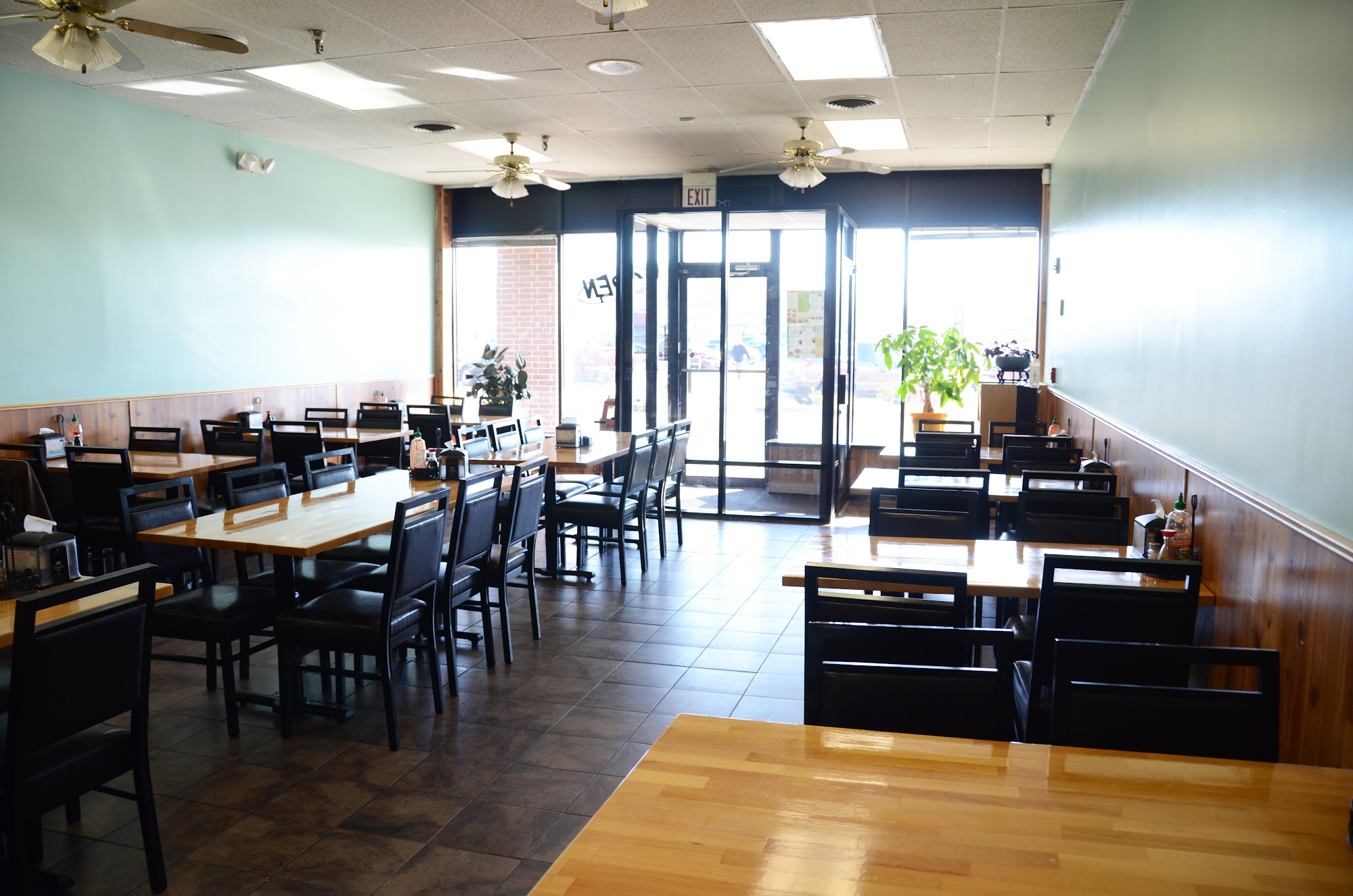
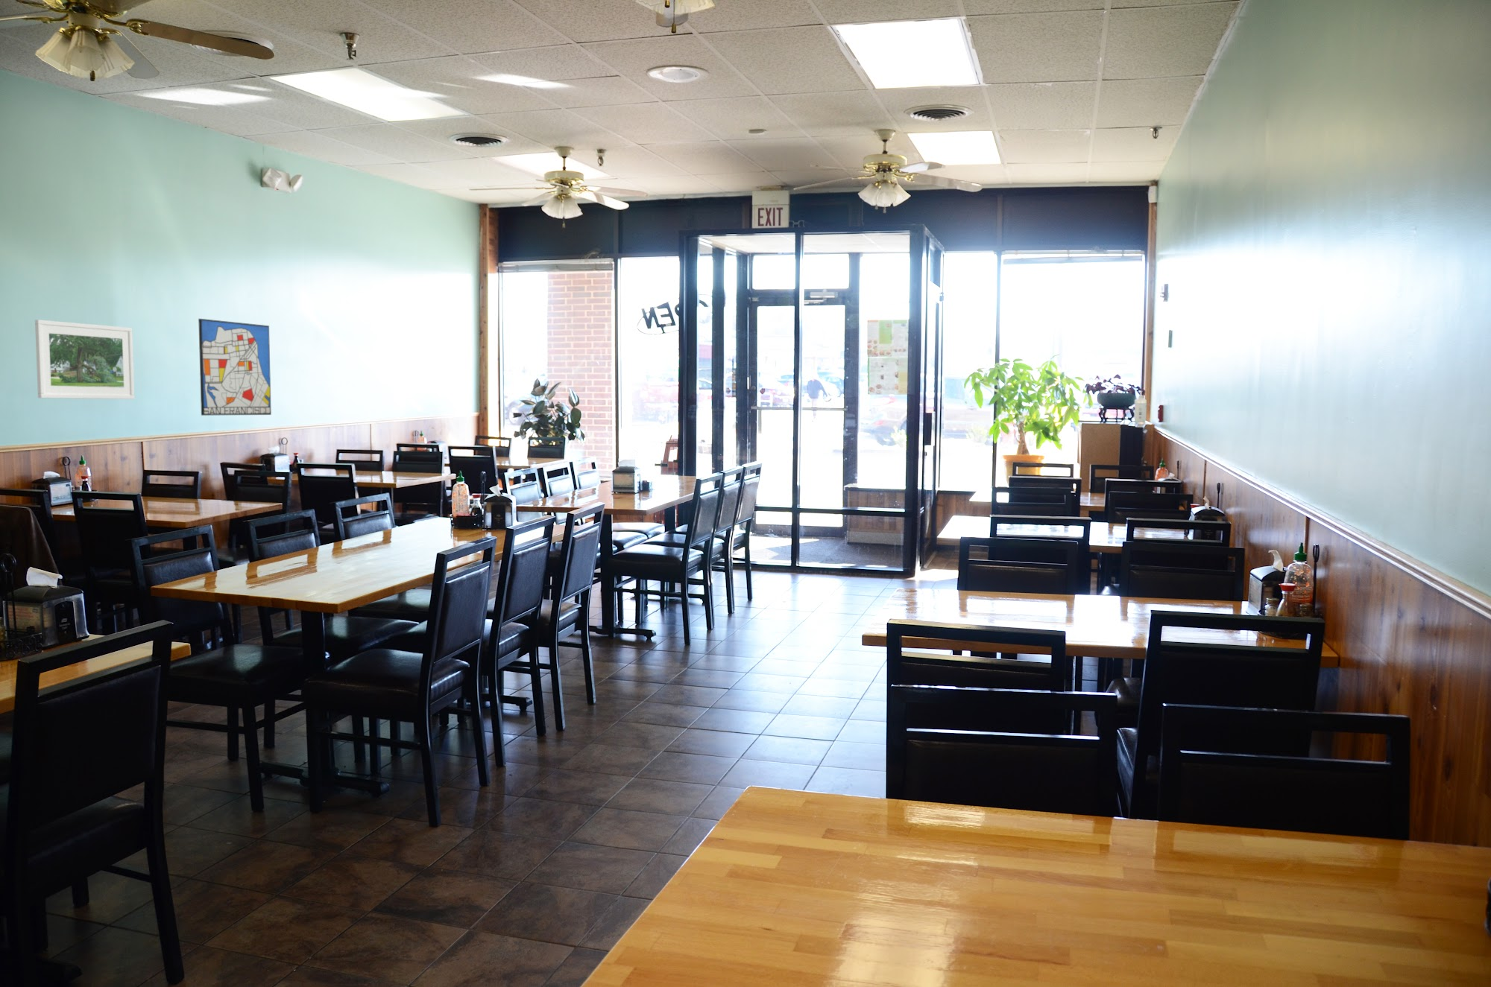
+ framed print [34,318,134,400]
+ wall art [197,318,272,416]
